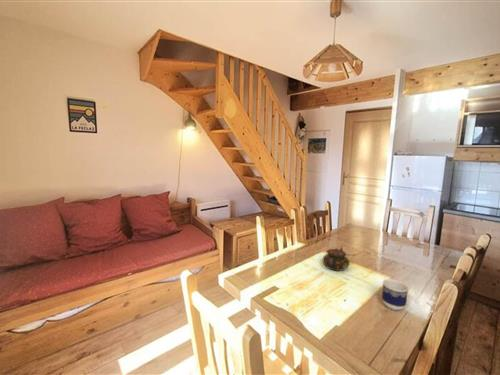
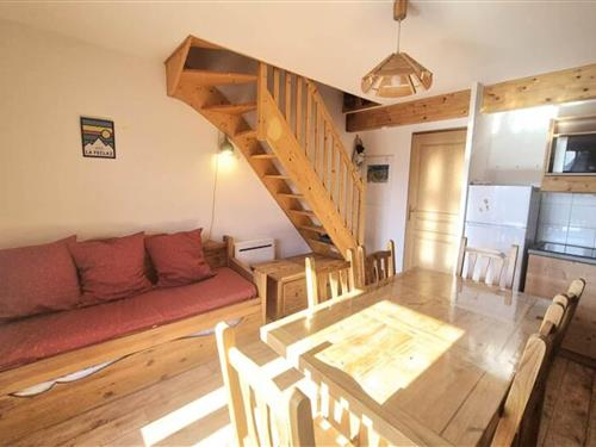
- teapot [321,246,351,272]
- cup [381,278,410,311]
